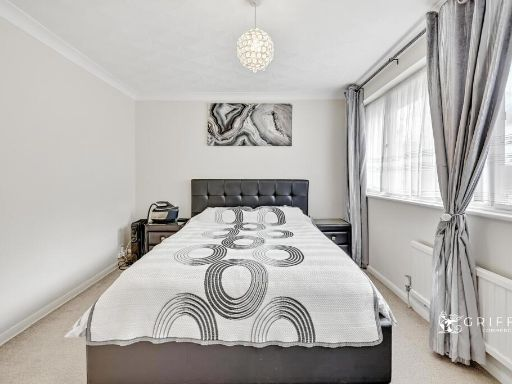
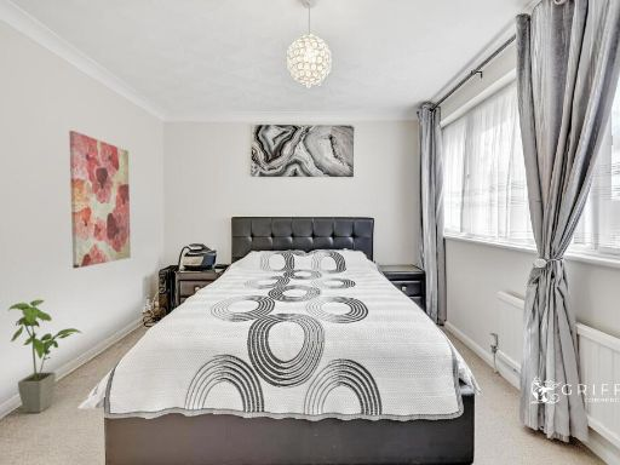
+ wall art [68,130,132,269]
+ house plant [7,299,82,414]
